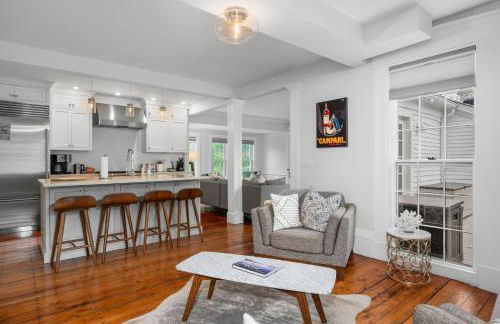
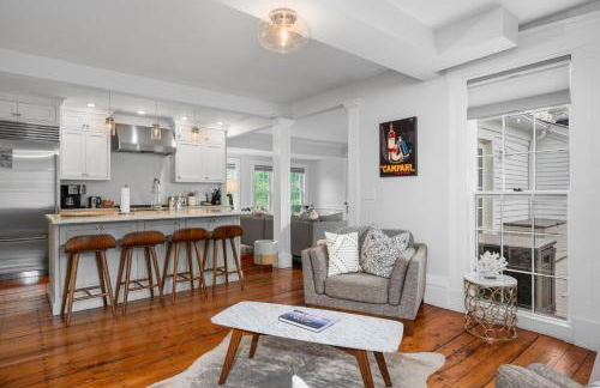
+ planter [253,240,280,274]
